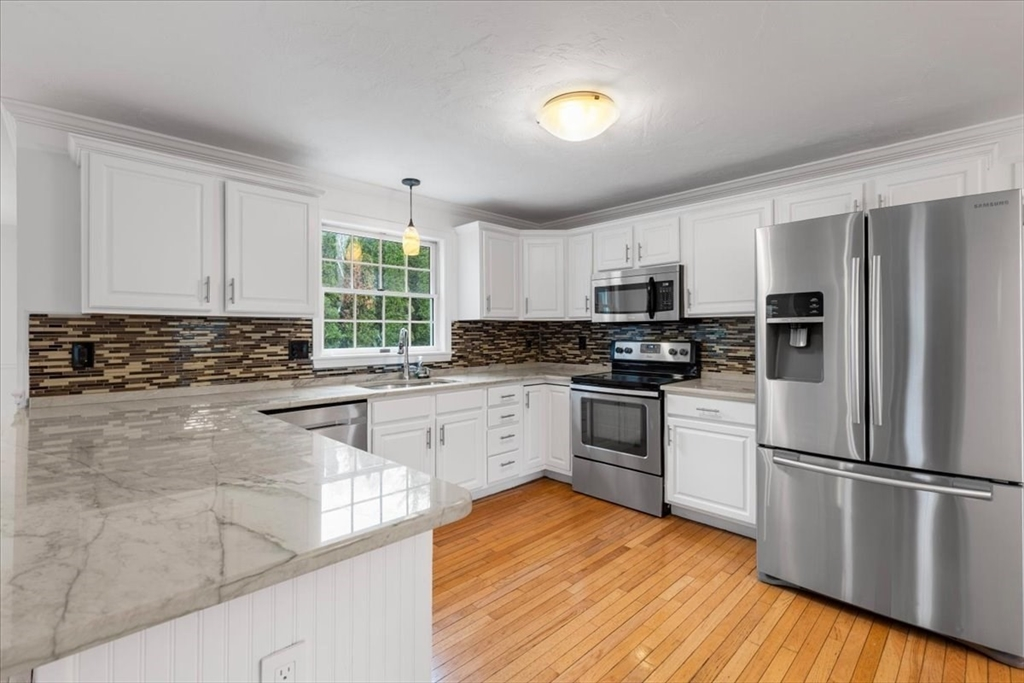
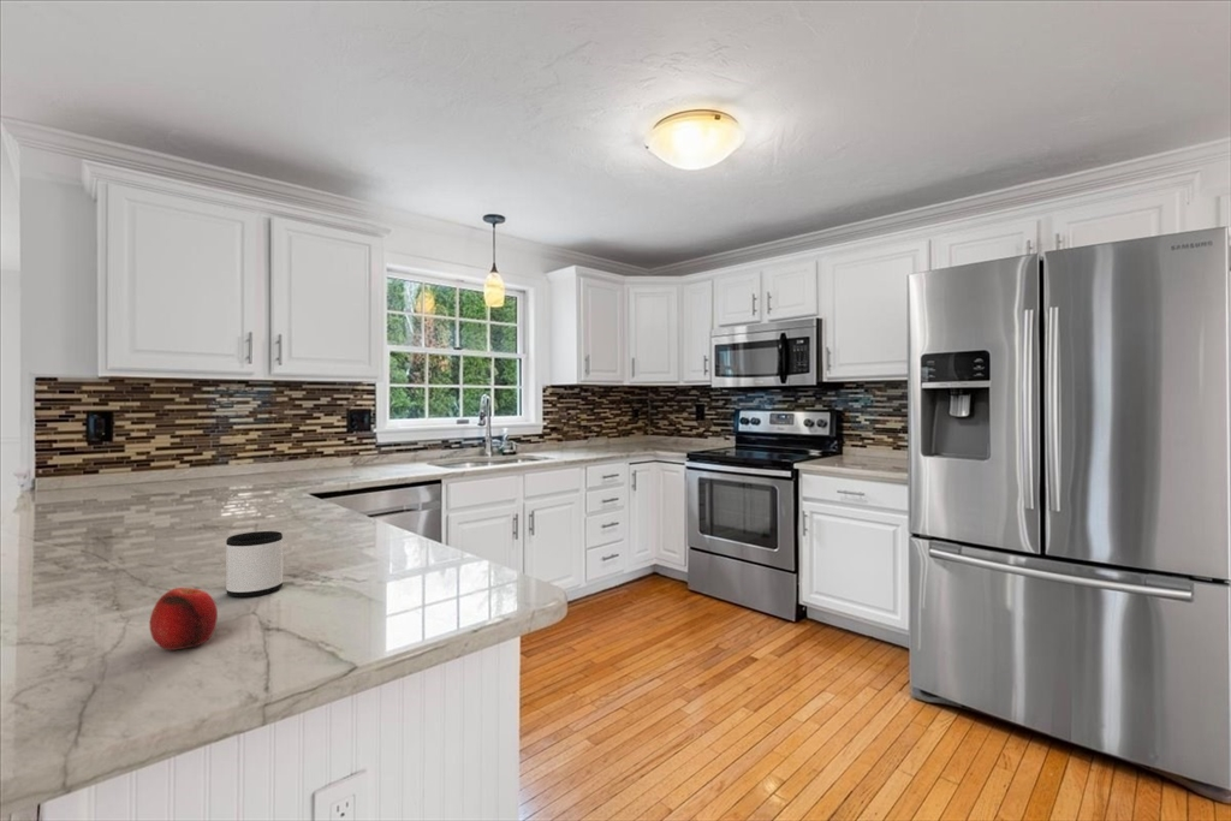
+ mug [225,530,284,599]
+ fruit [148,587,219,652]
